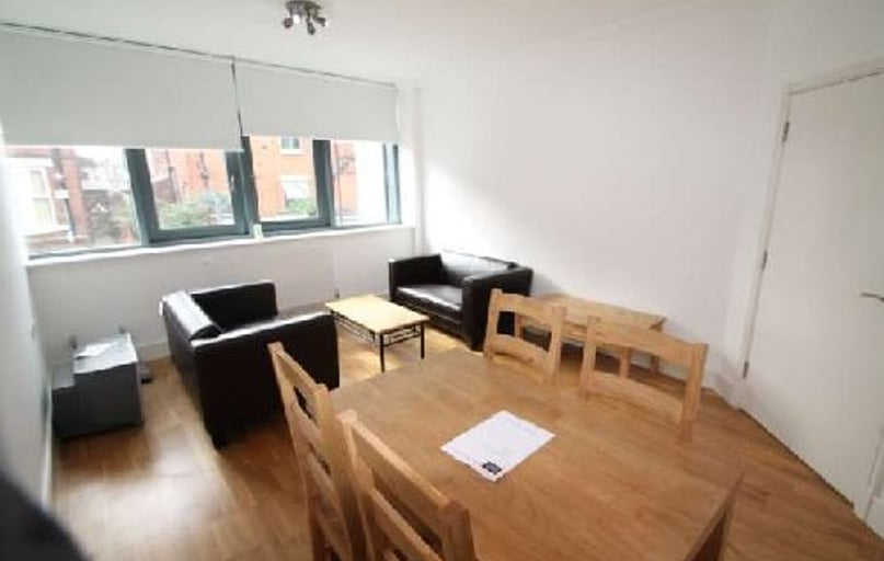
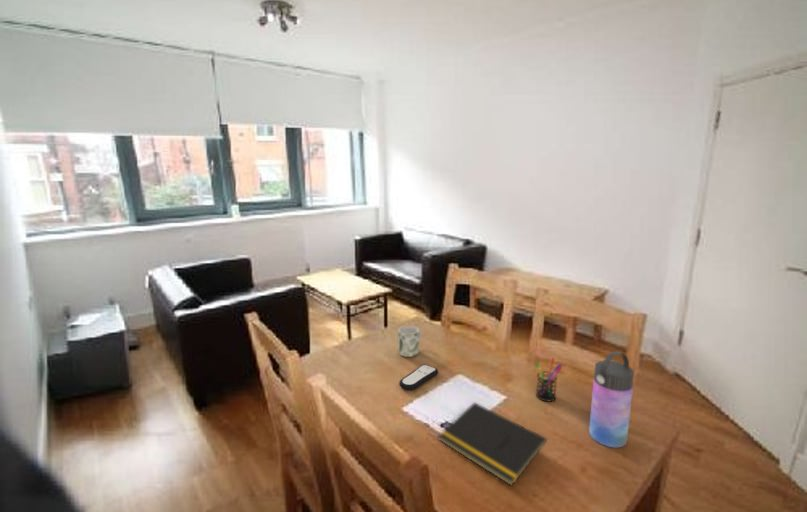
+ remote control [398,364,439,391]
+ notepad [437,401,548,487]
+ pen holder [534,357,563,402]
+ mug [397,325,422,358]
+ water bottle [588,350,635,448]
